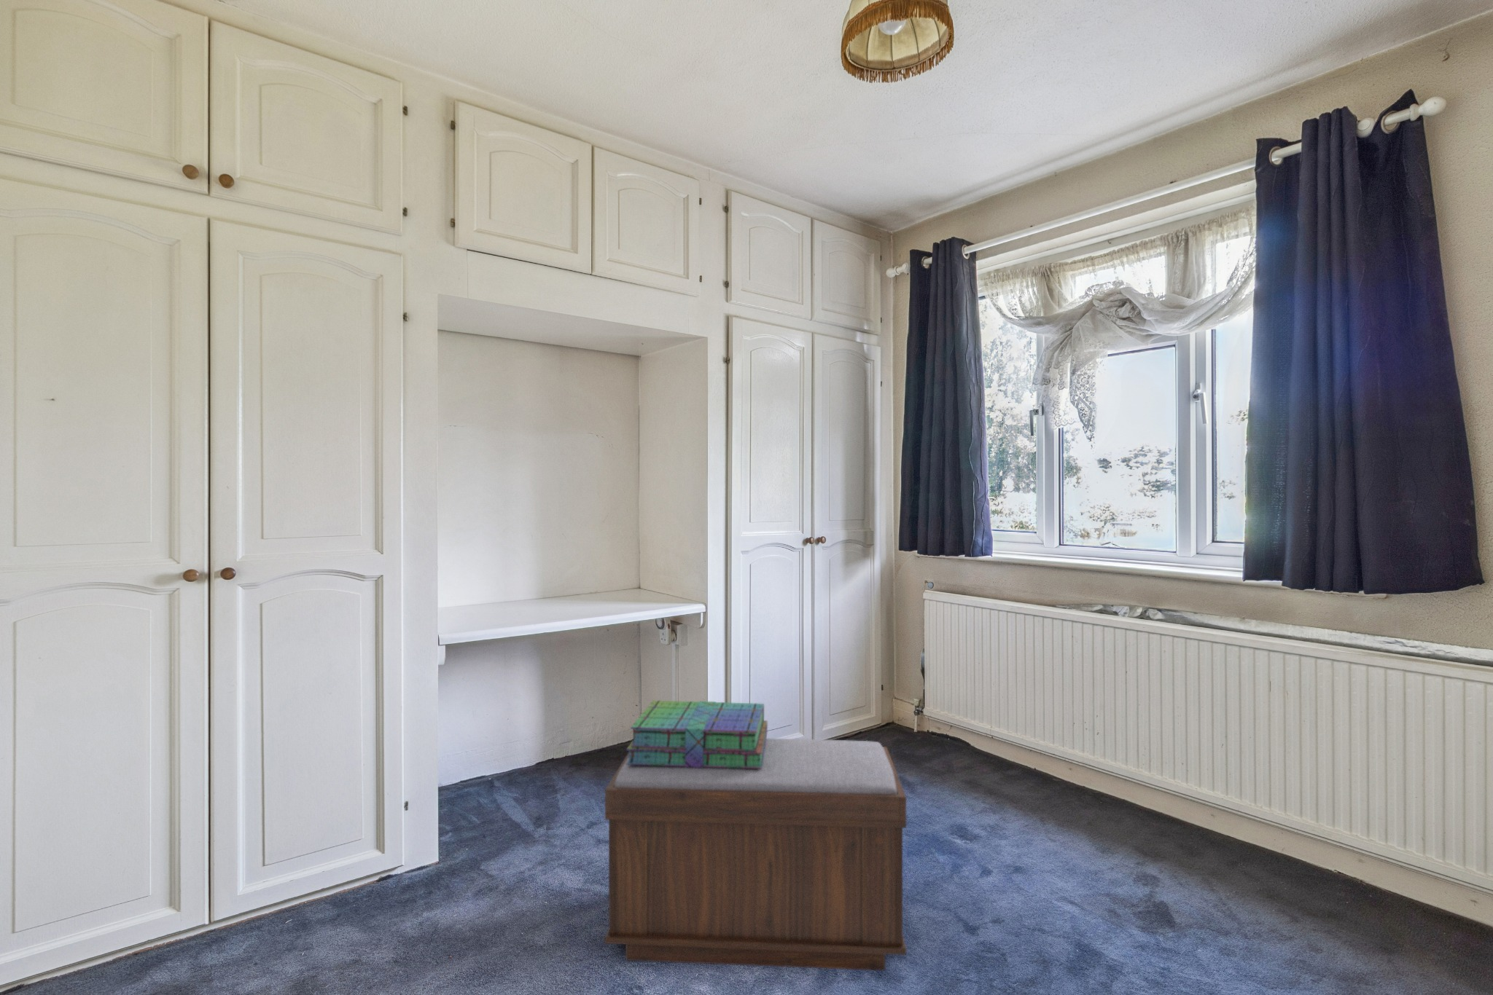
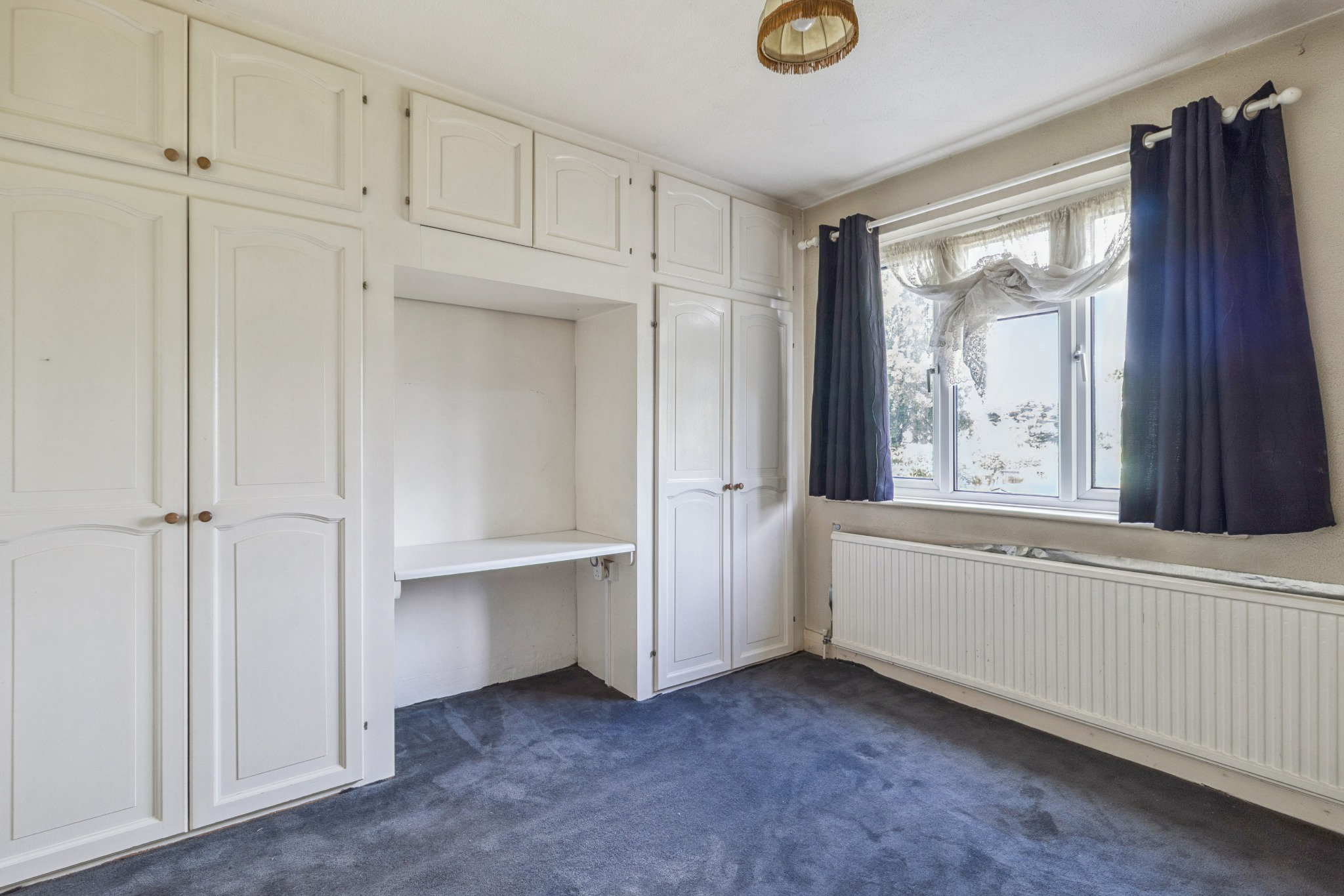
- bench [604,737,906,972]
- stack of books [625,700,769,770]
